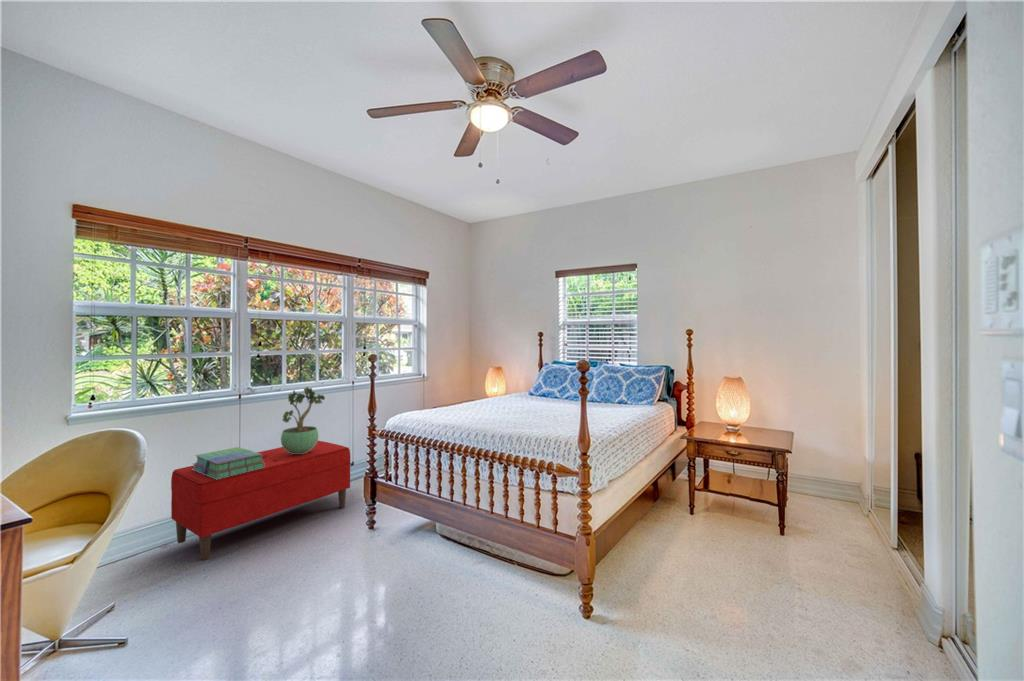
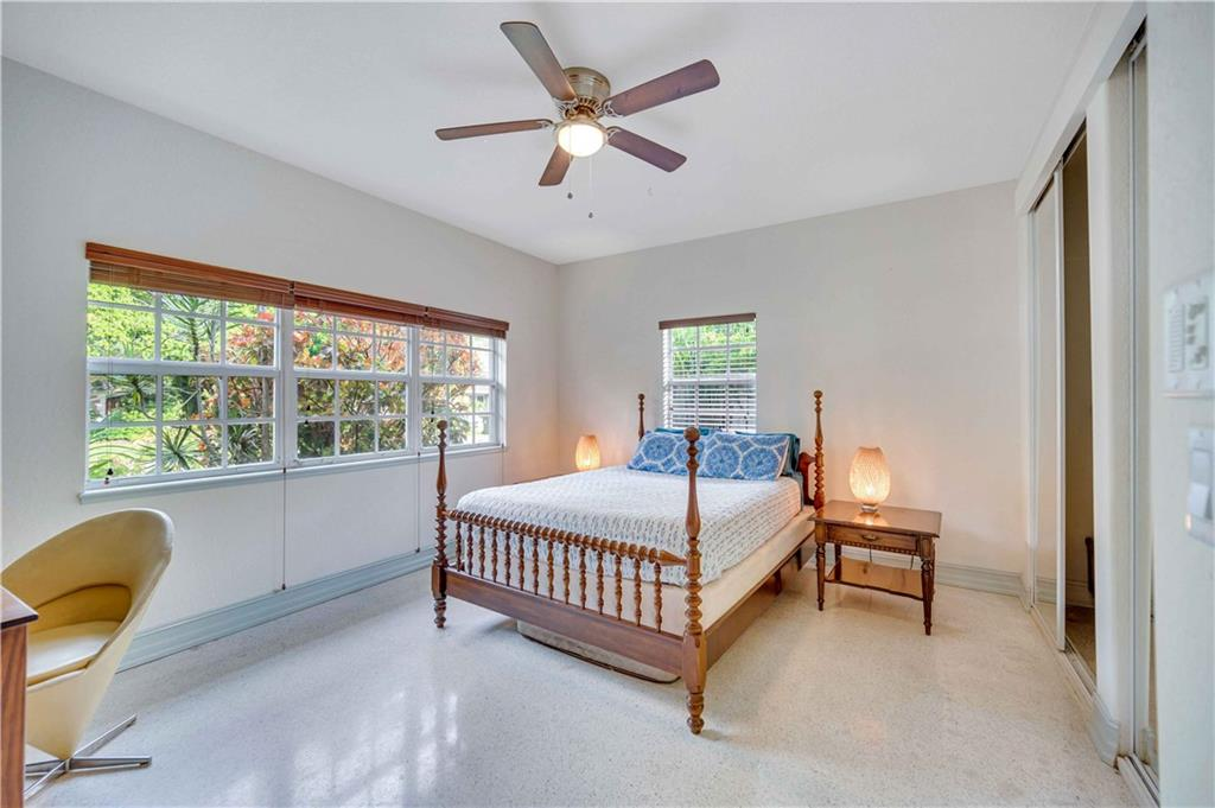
- stack of books [192,446,265,480]
- bench [170,440,351,561]
- potted plant [280,386,326,454]
